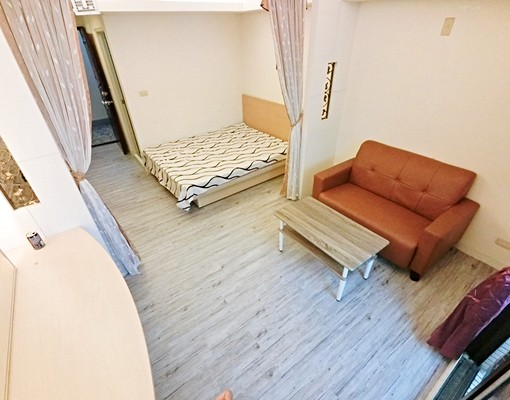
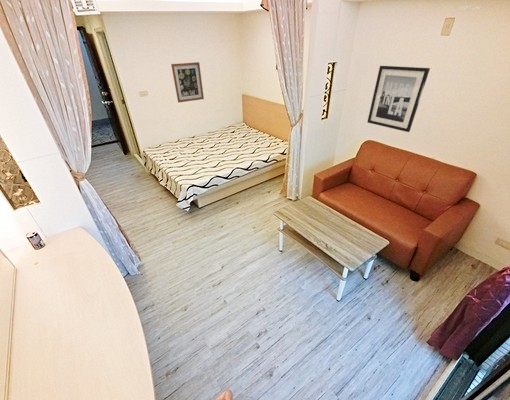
+ wall art [170,61,205,103]
+ wall art [366,65,431,133]
